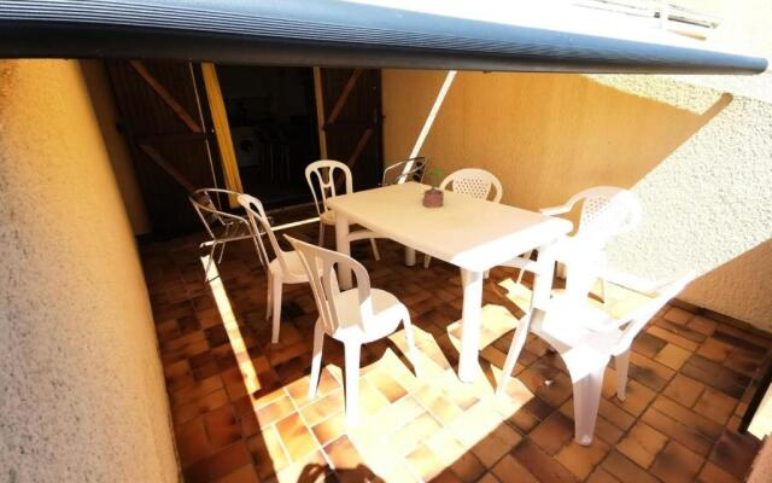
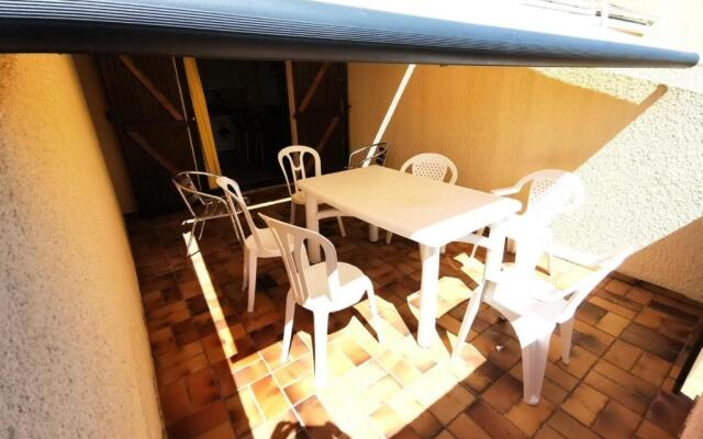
- potted plant [422,168,446,209]
